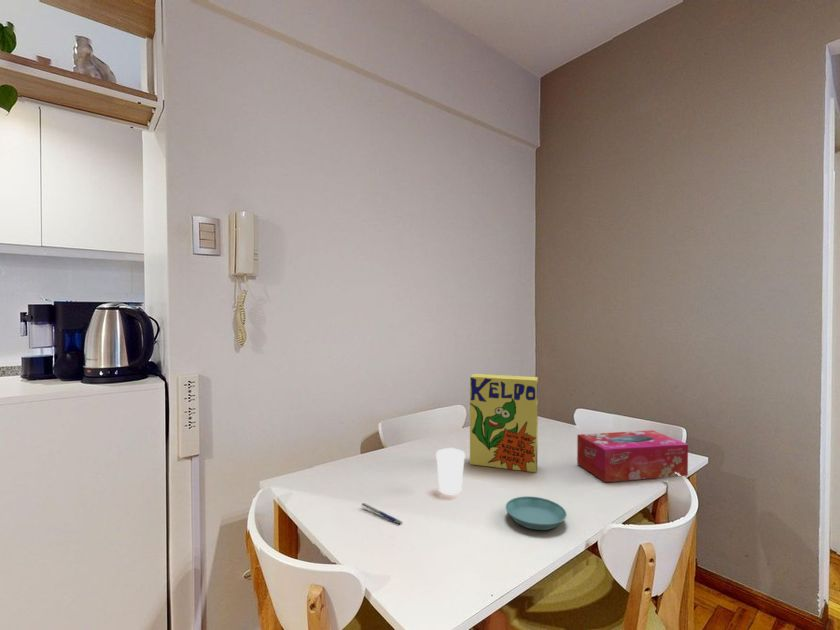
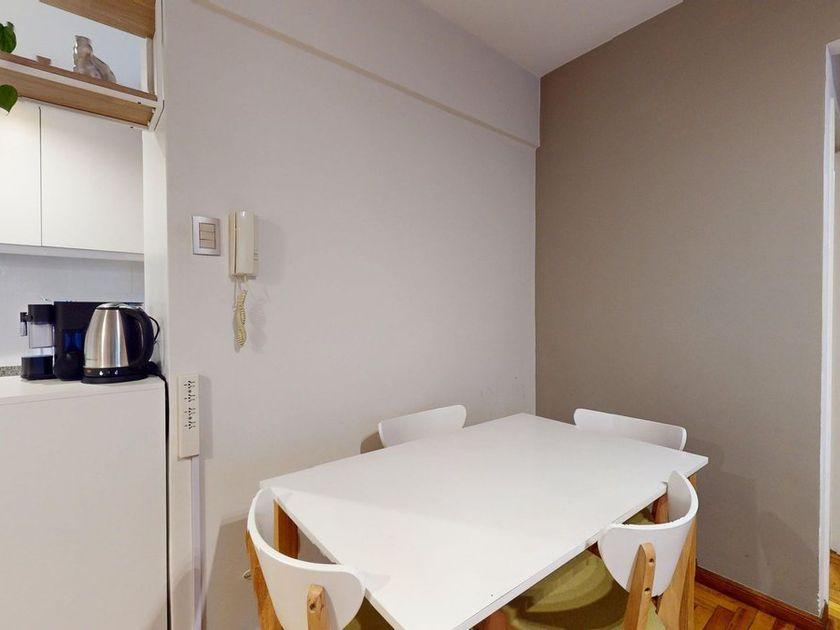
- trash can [435,447,466,495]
- cereal box [469,373,539,473]
- tissue box [576,429,689,483]
- pen [361,502,403,525]
- saucer [505,495,568,531]
